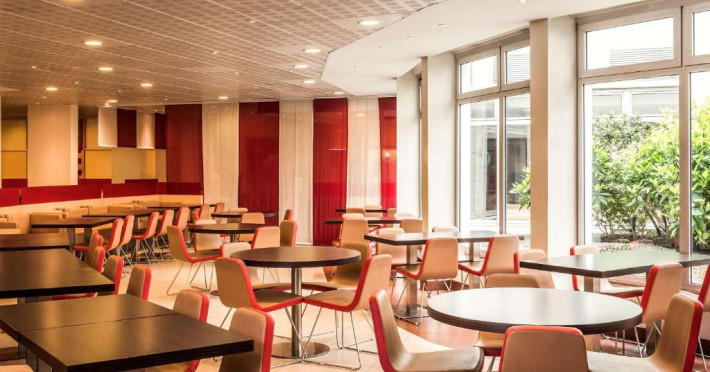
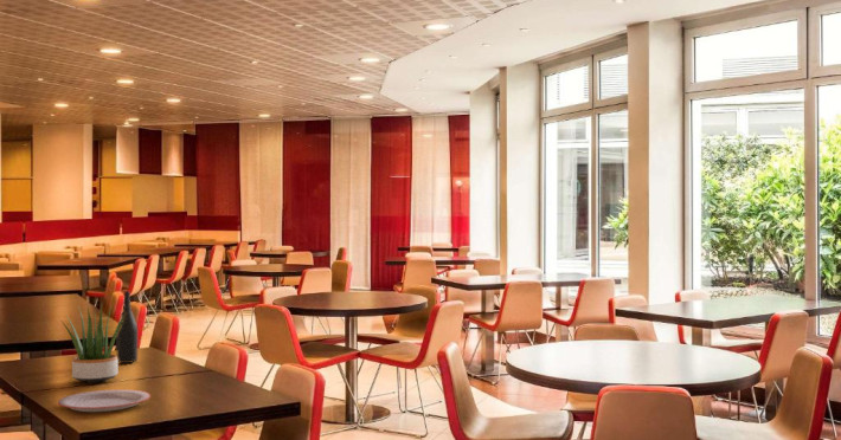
+ wine bottle [115,290,139,364]
+ plate [57,389,152,413]
+ potted plant [60,304,127,384]
